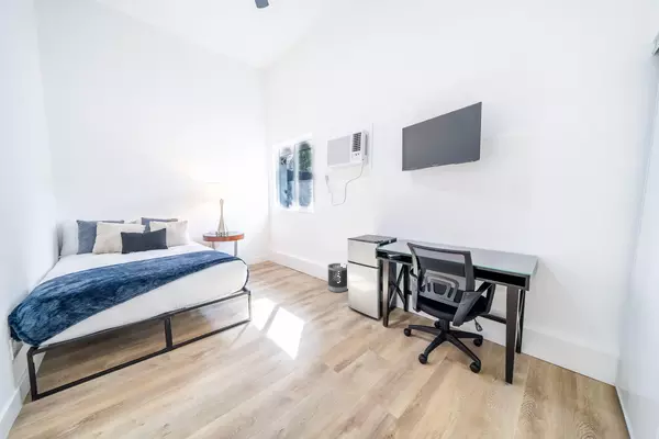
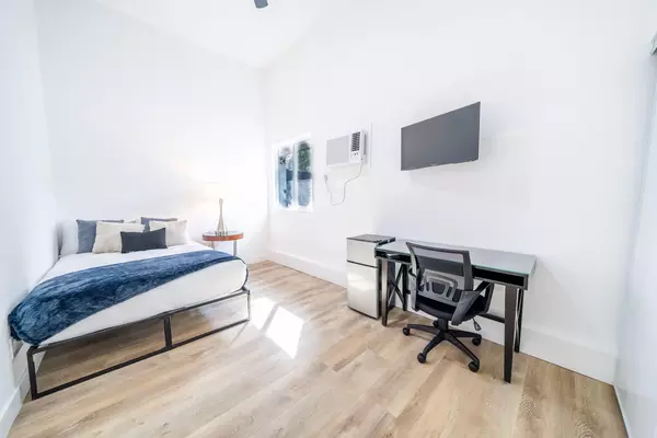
- wastebasket [327,262,349,293]
